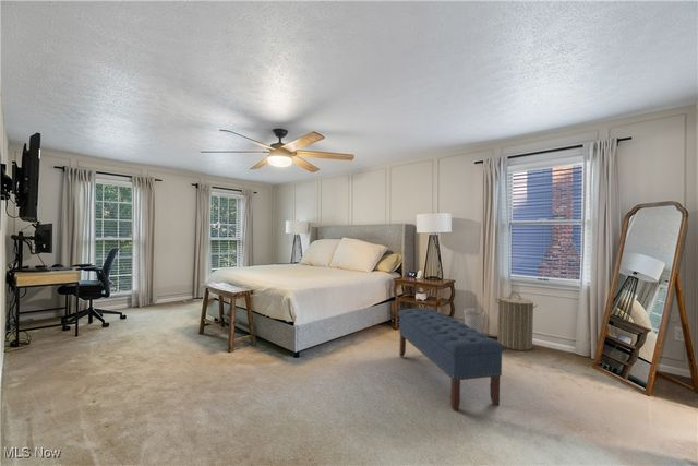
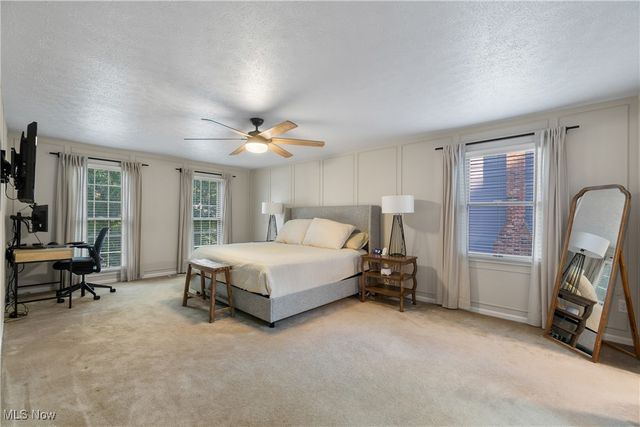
- wastebasket [464,308,485,333]
- laundry hamper [494,291,539,351]
- bench [397,308,505,413]
